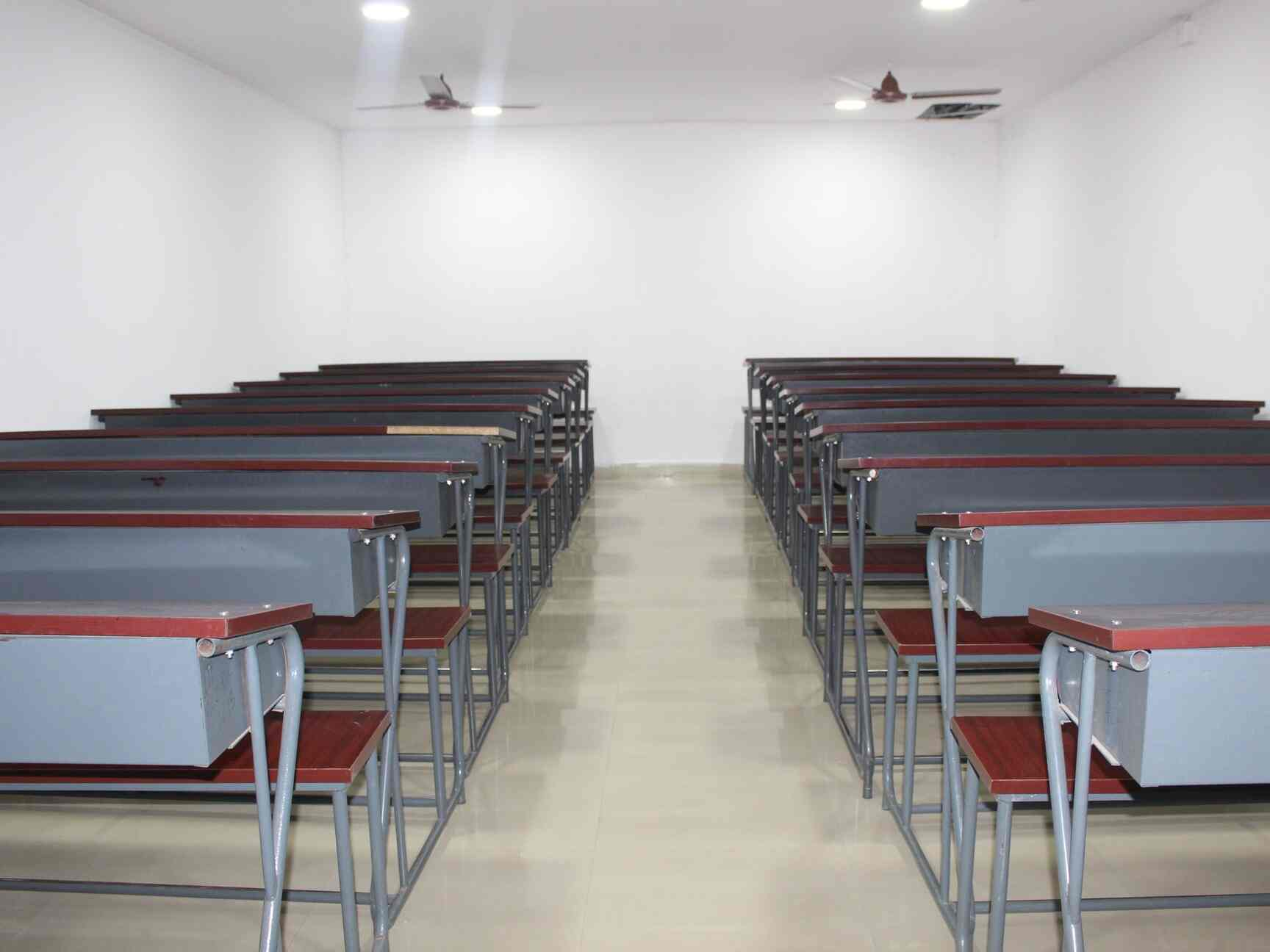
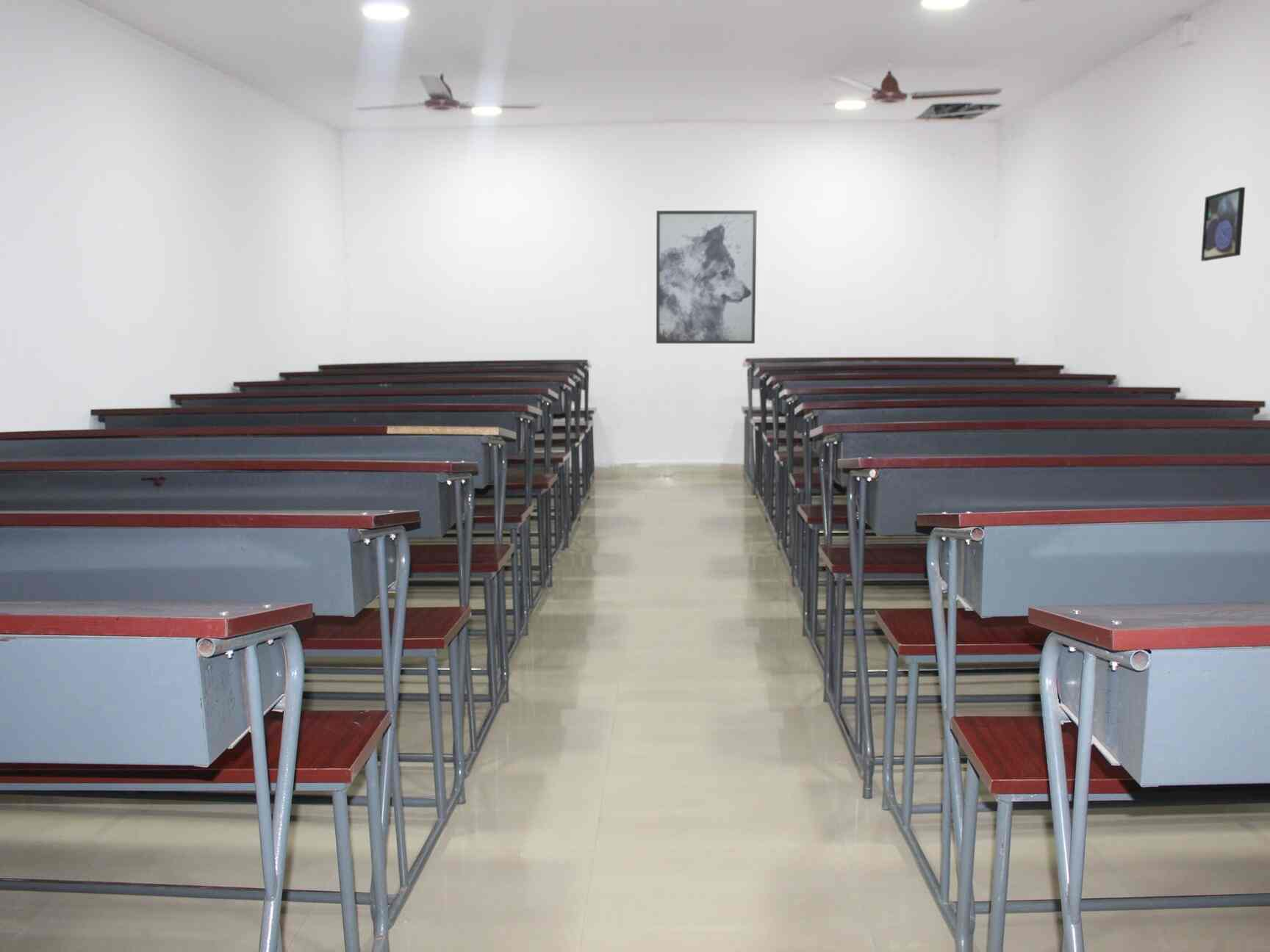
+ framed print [1200,187,1246,262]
+ wall art [656,209,758,345]
